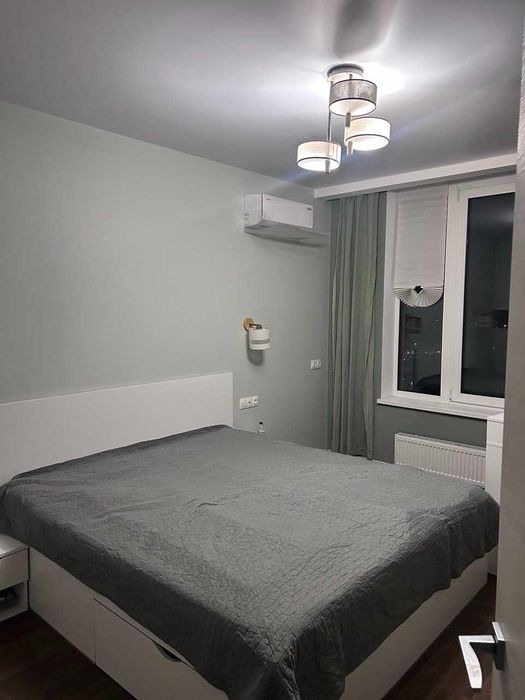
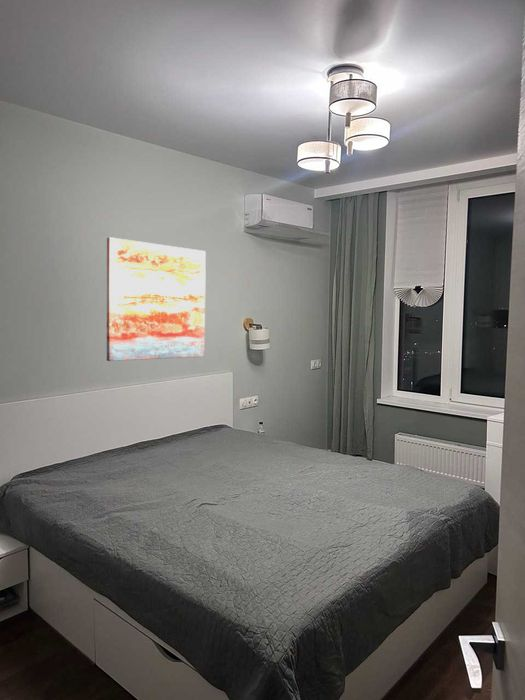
+ wall art [106,236,207,362]
